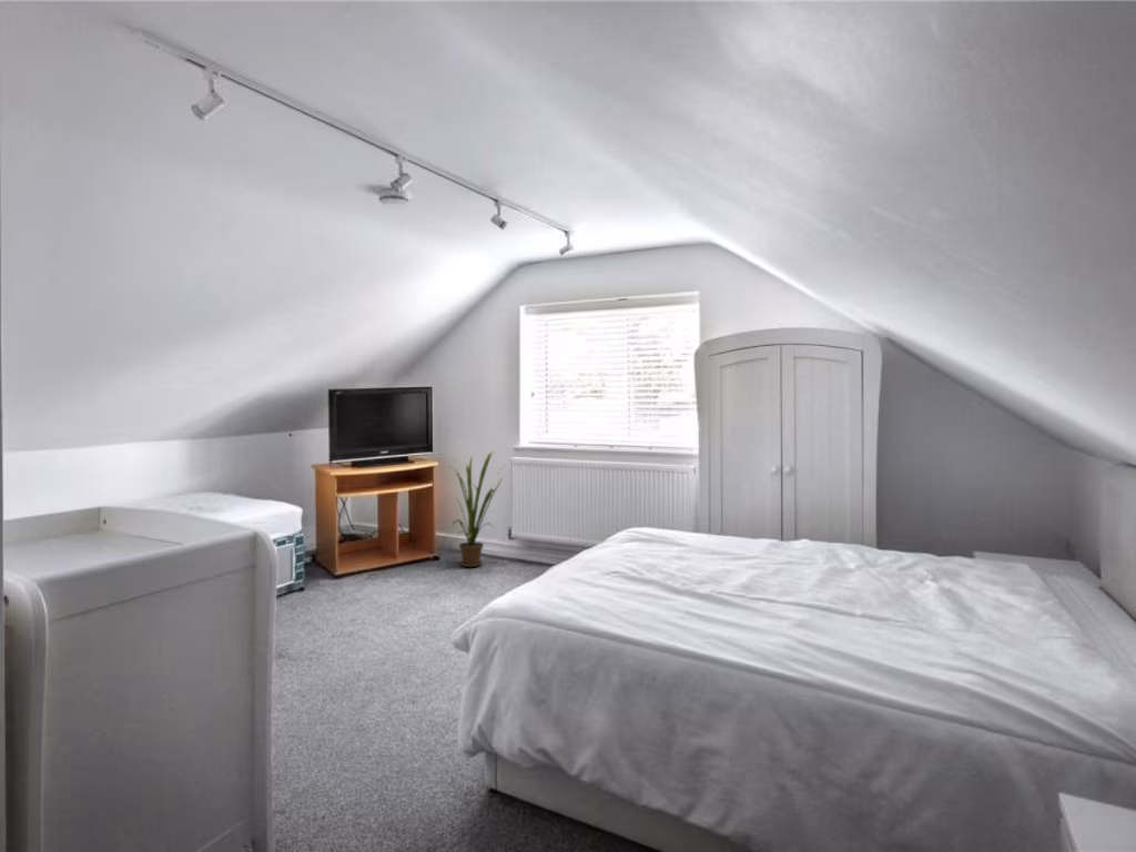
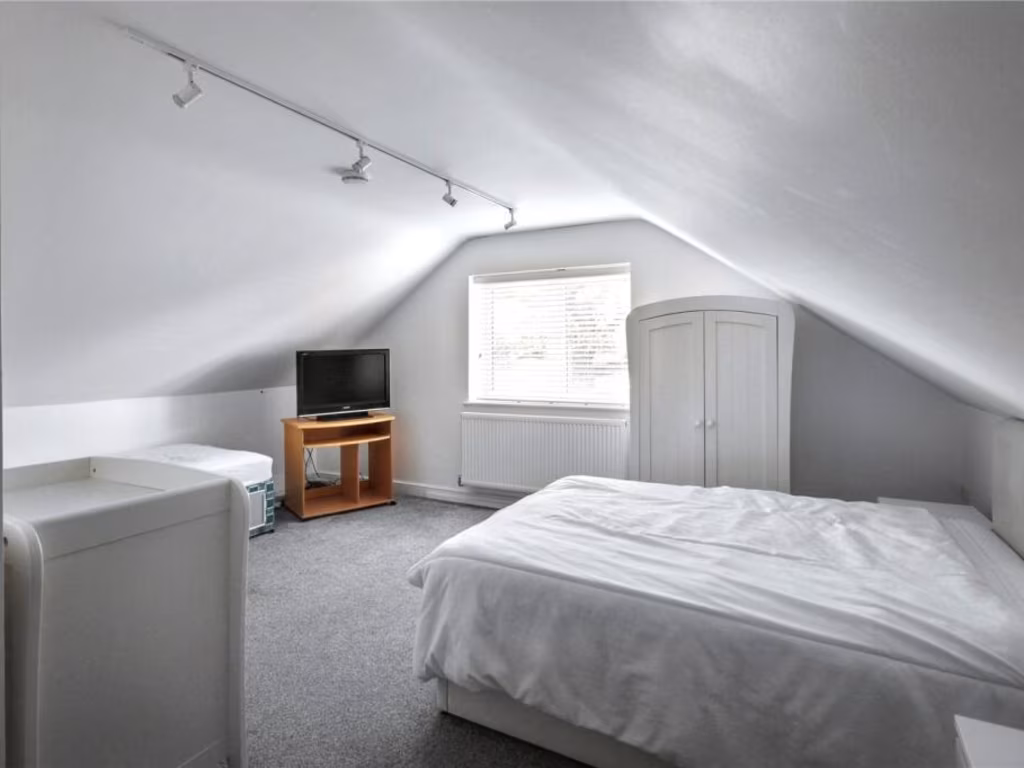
- house plant [448,450,506,568]
